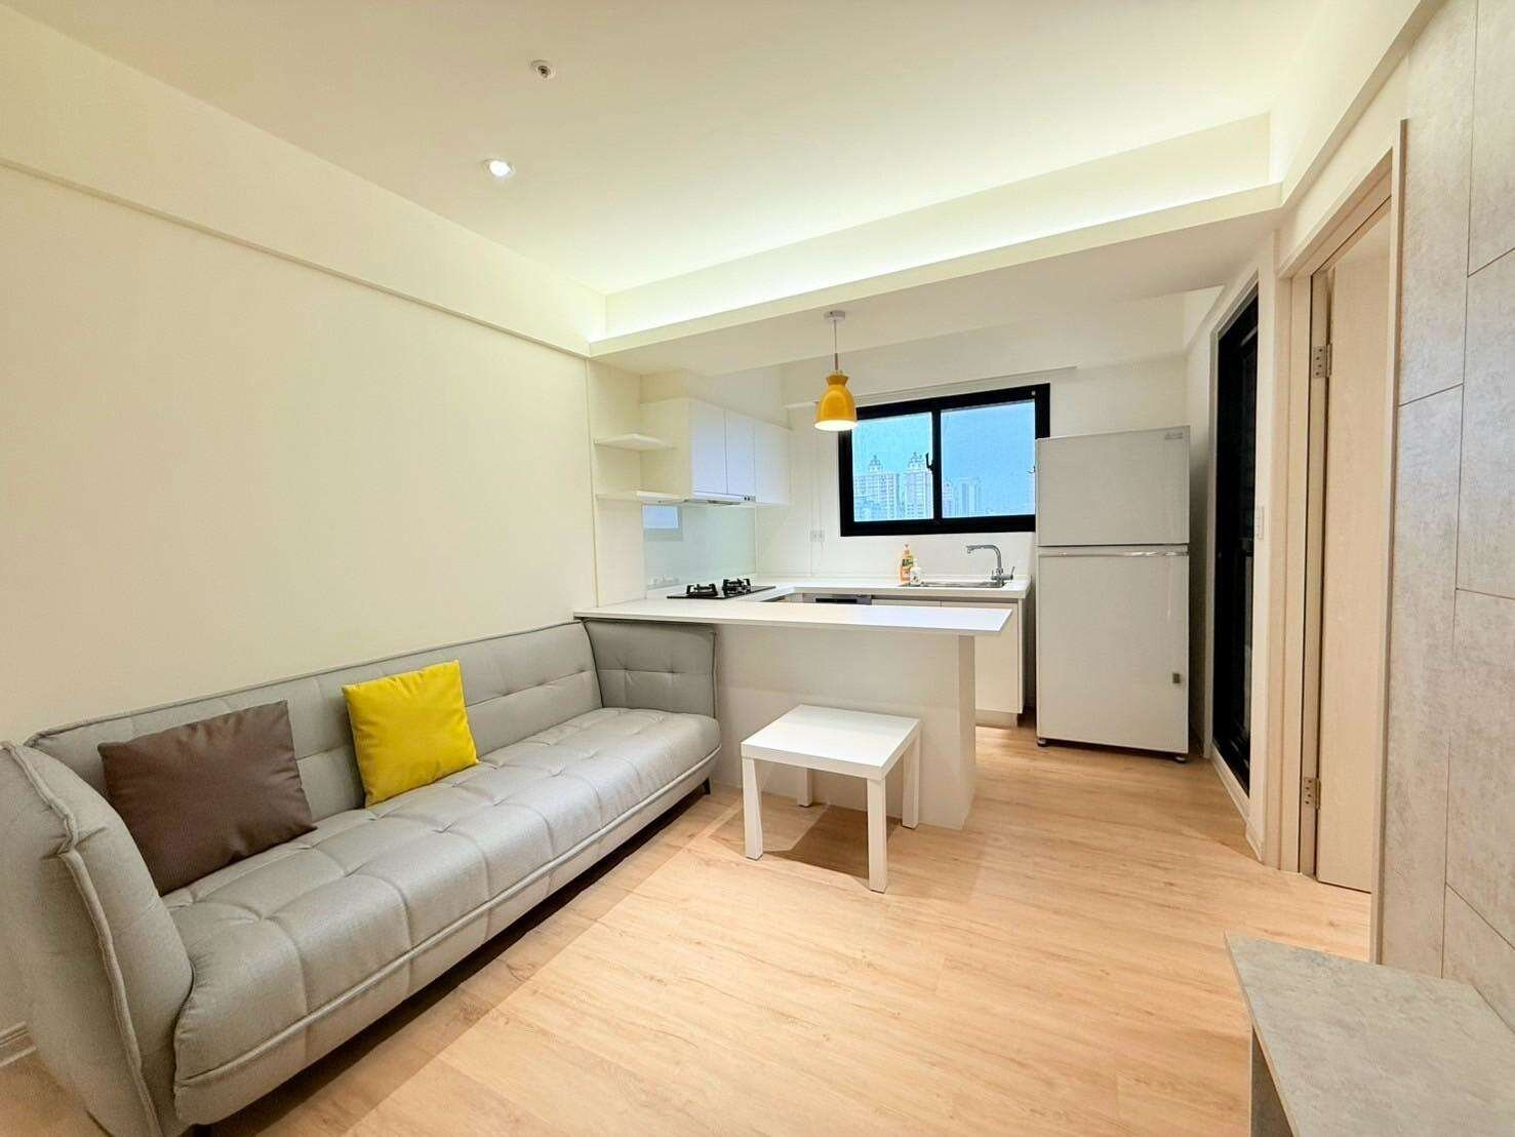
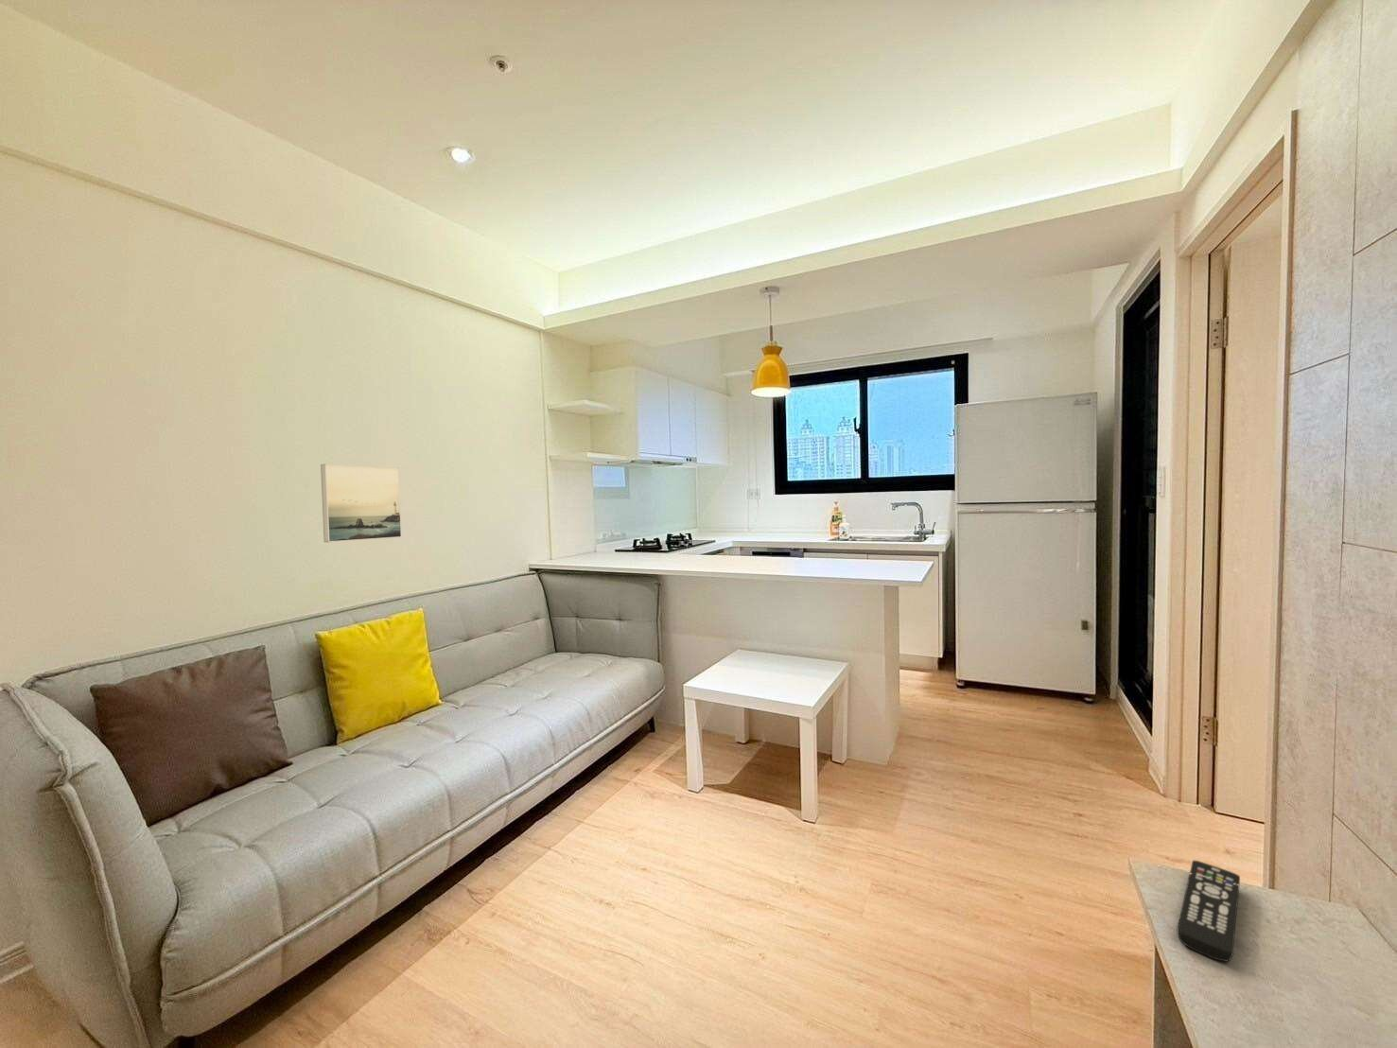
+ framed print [319,463,403,543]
+ remote control [1177,859,1241,963]
